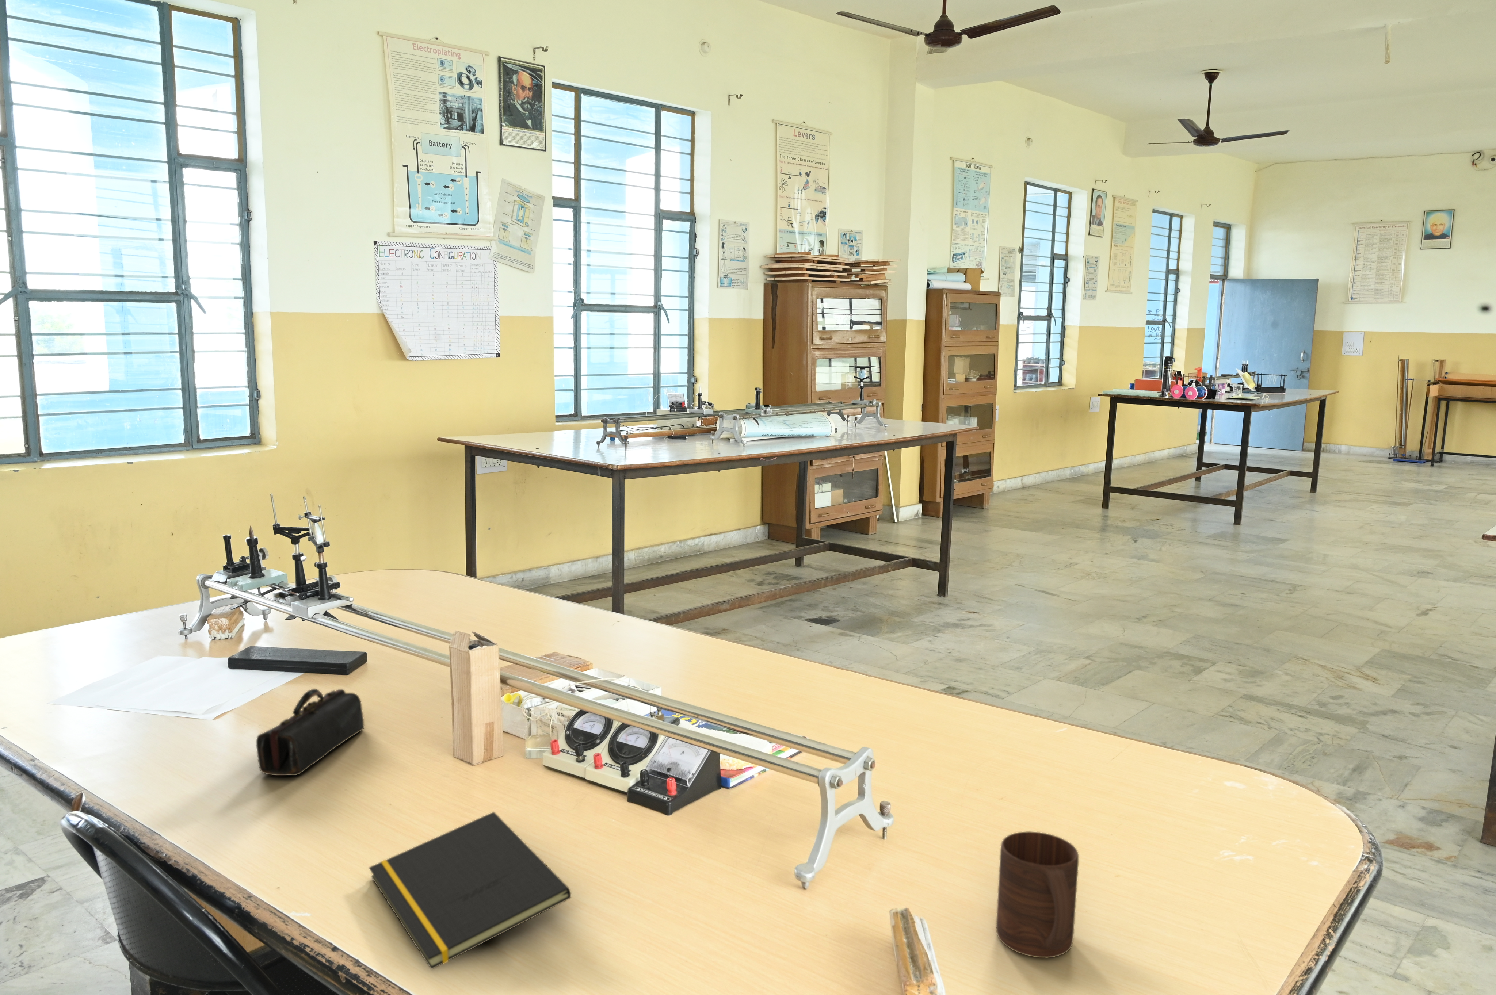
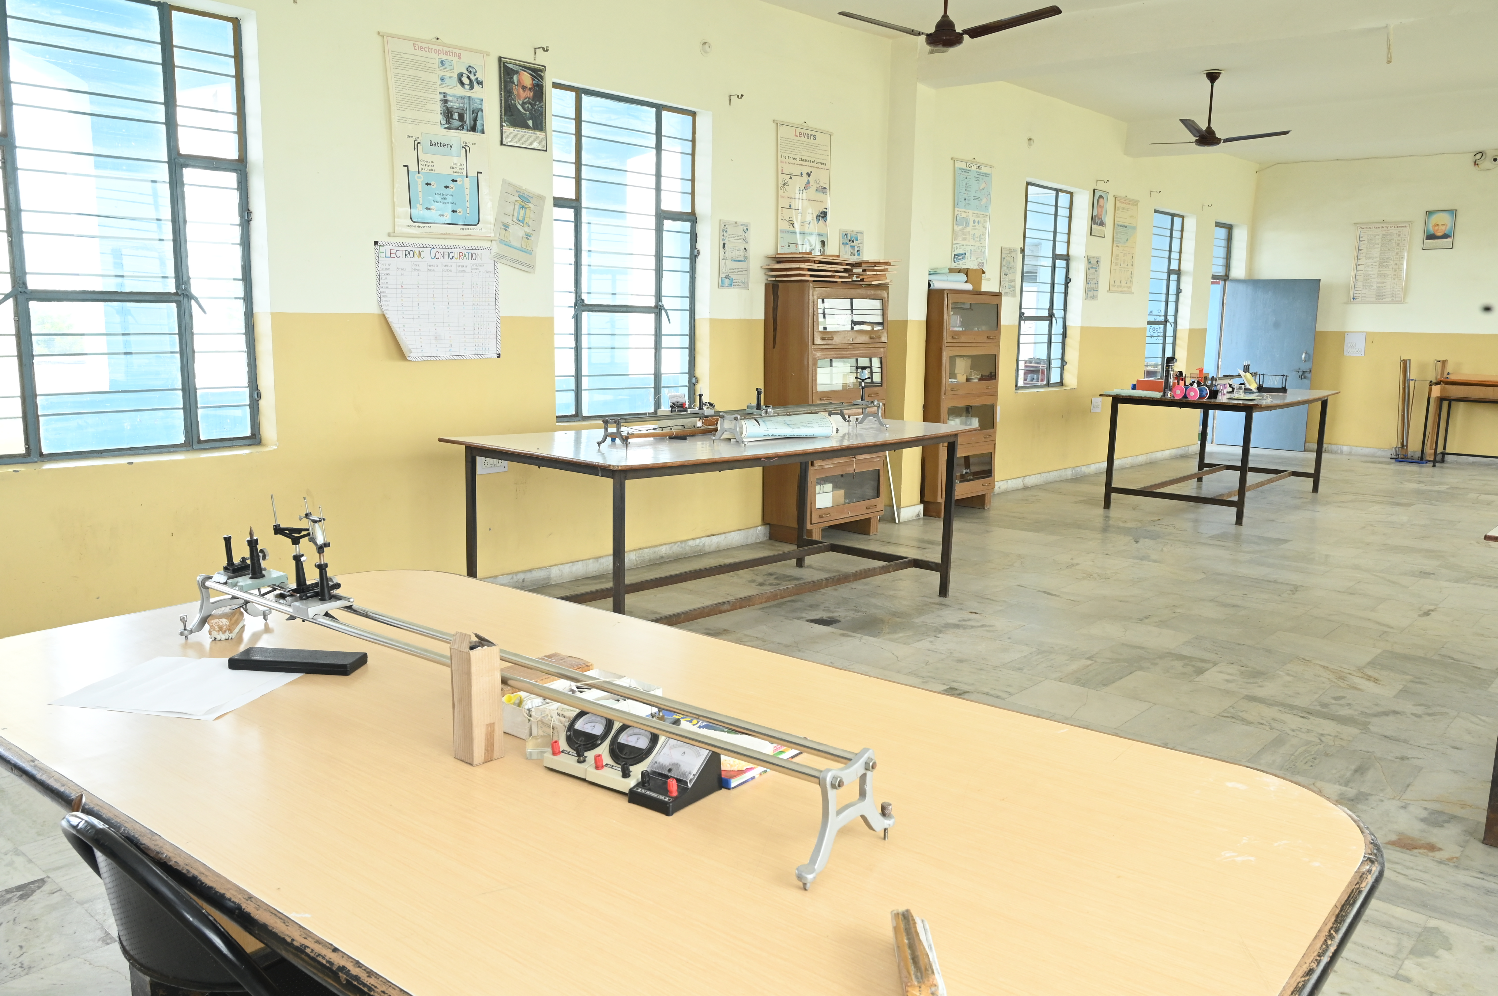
- cup [996,831,1078,958]
- notepad [369,812,572,969]
- pencil case [257,689,364,776]
